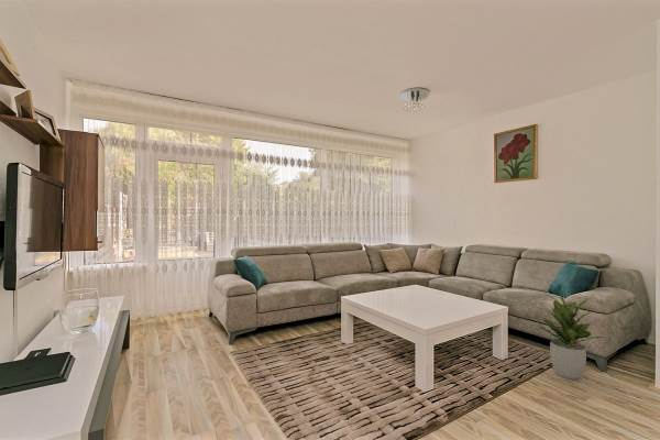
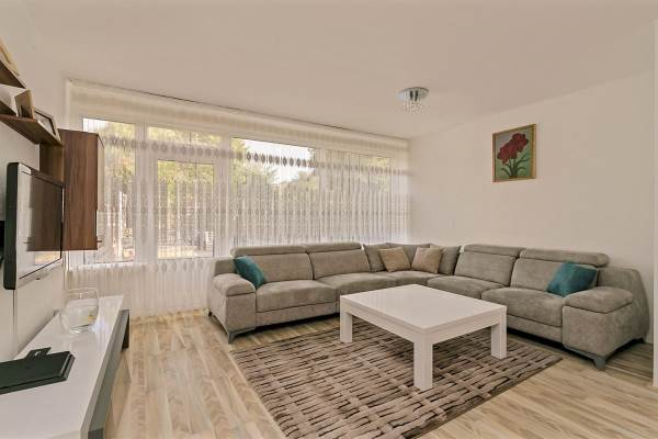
- potted plant [538,294,605,381]
